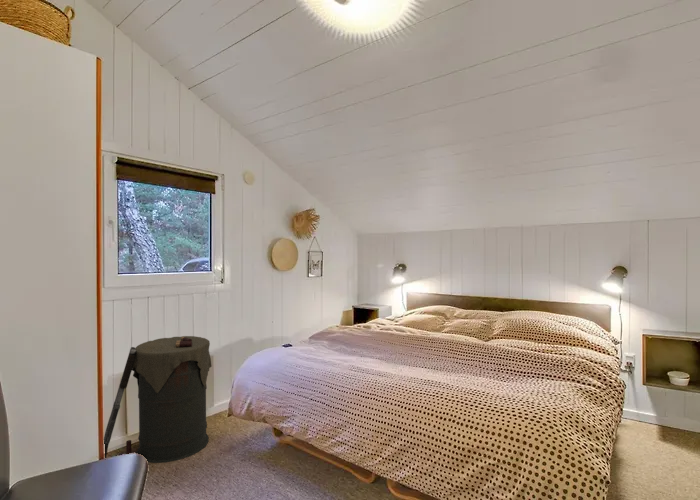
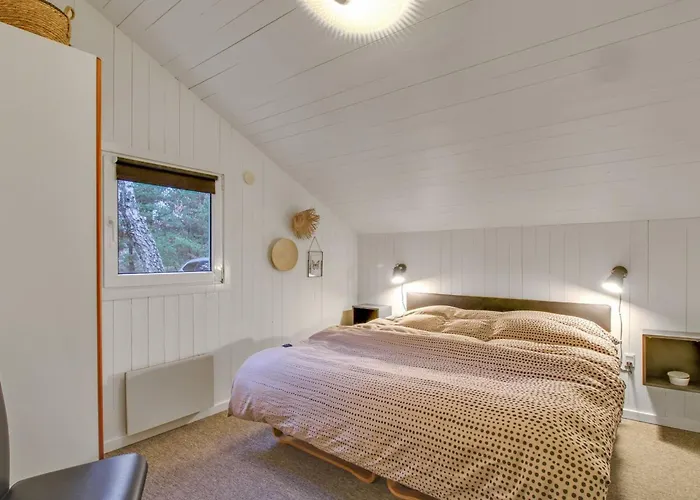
- laundry basket [103,335,213,464]
